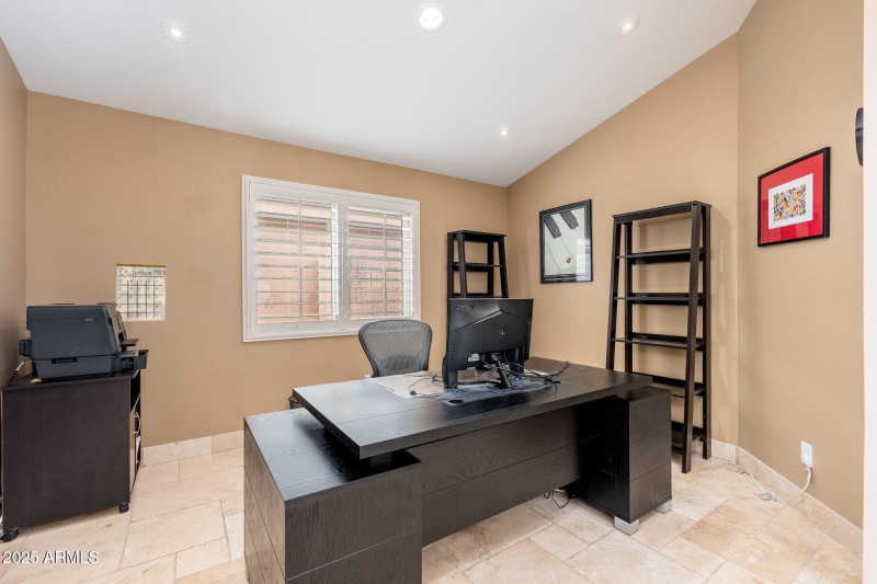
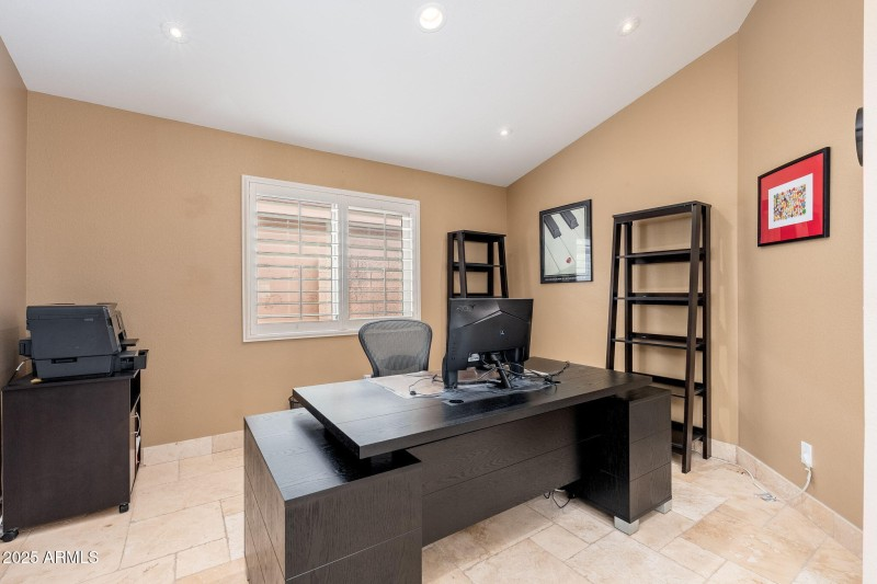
- calendar [115,255,168,322]
